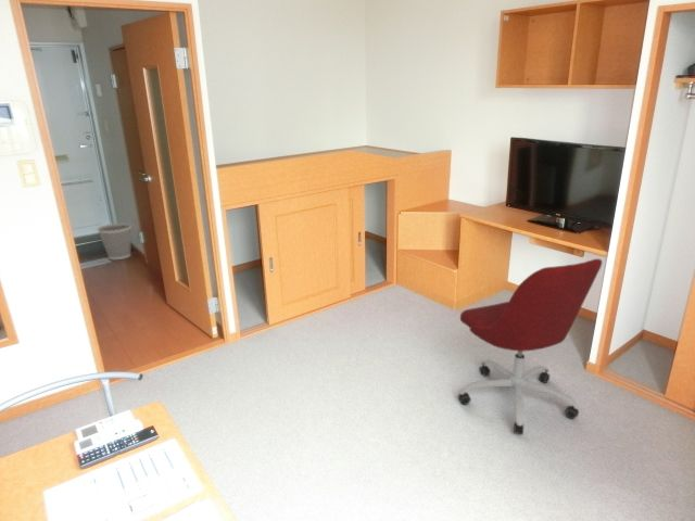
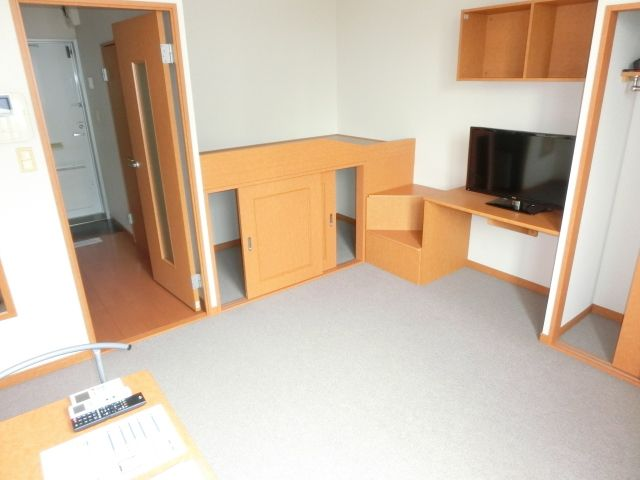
- office chair [457,257,603,435]
- wastebasket [97,223,132,260]
